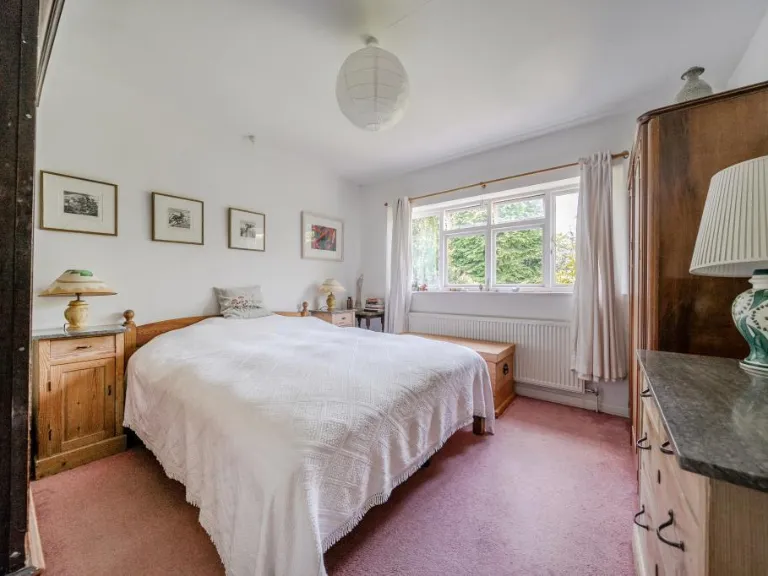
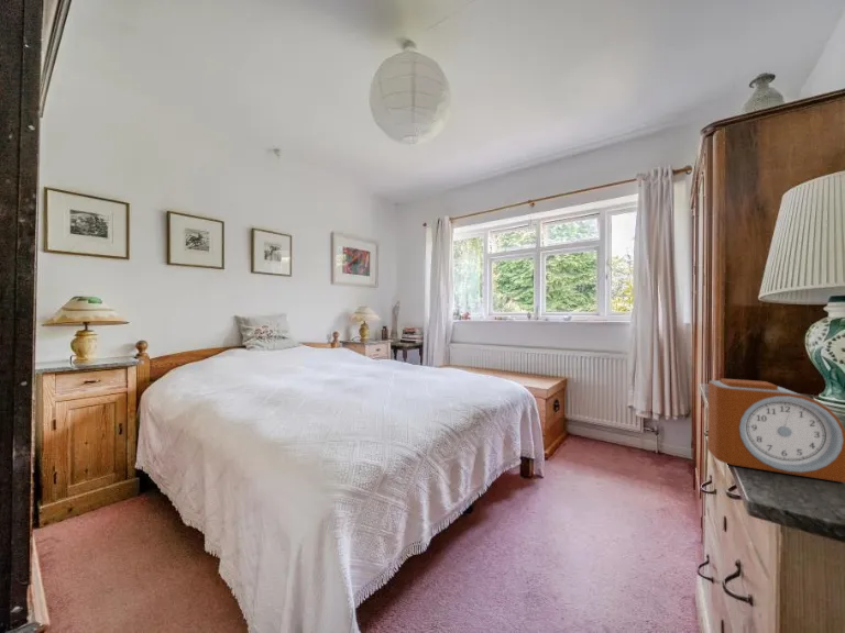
+ alarm clock [706,377,845,484]
